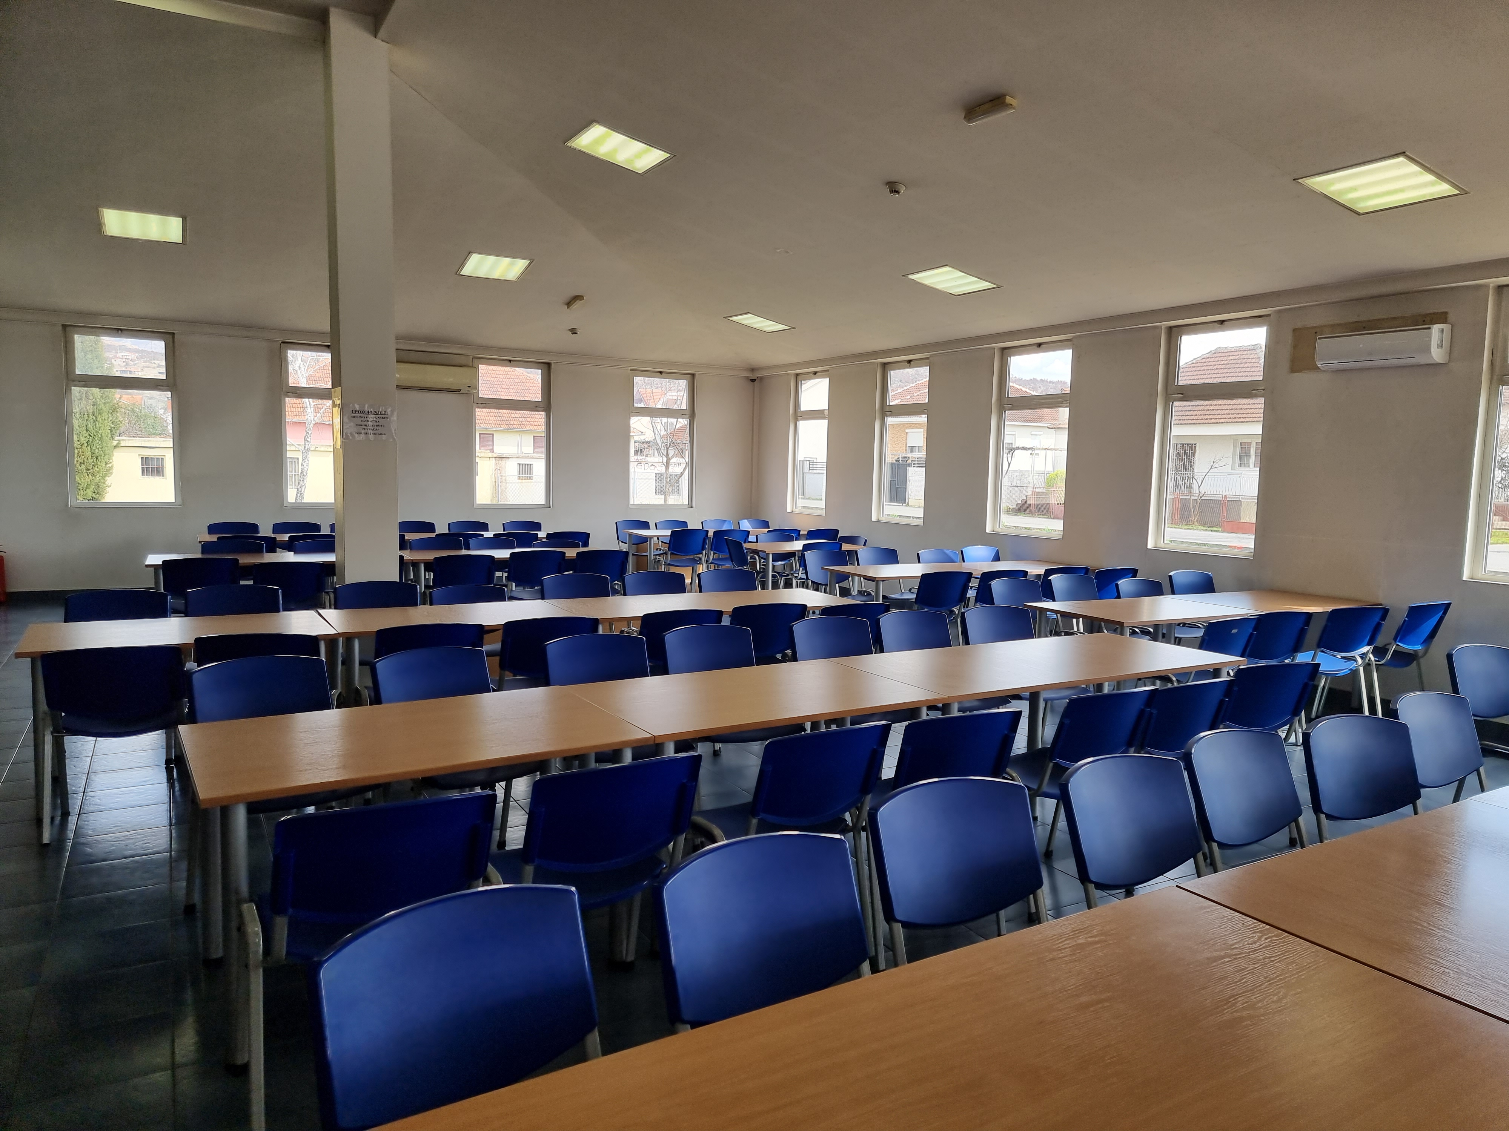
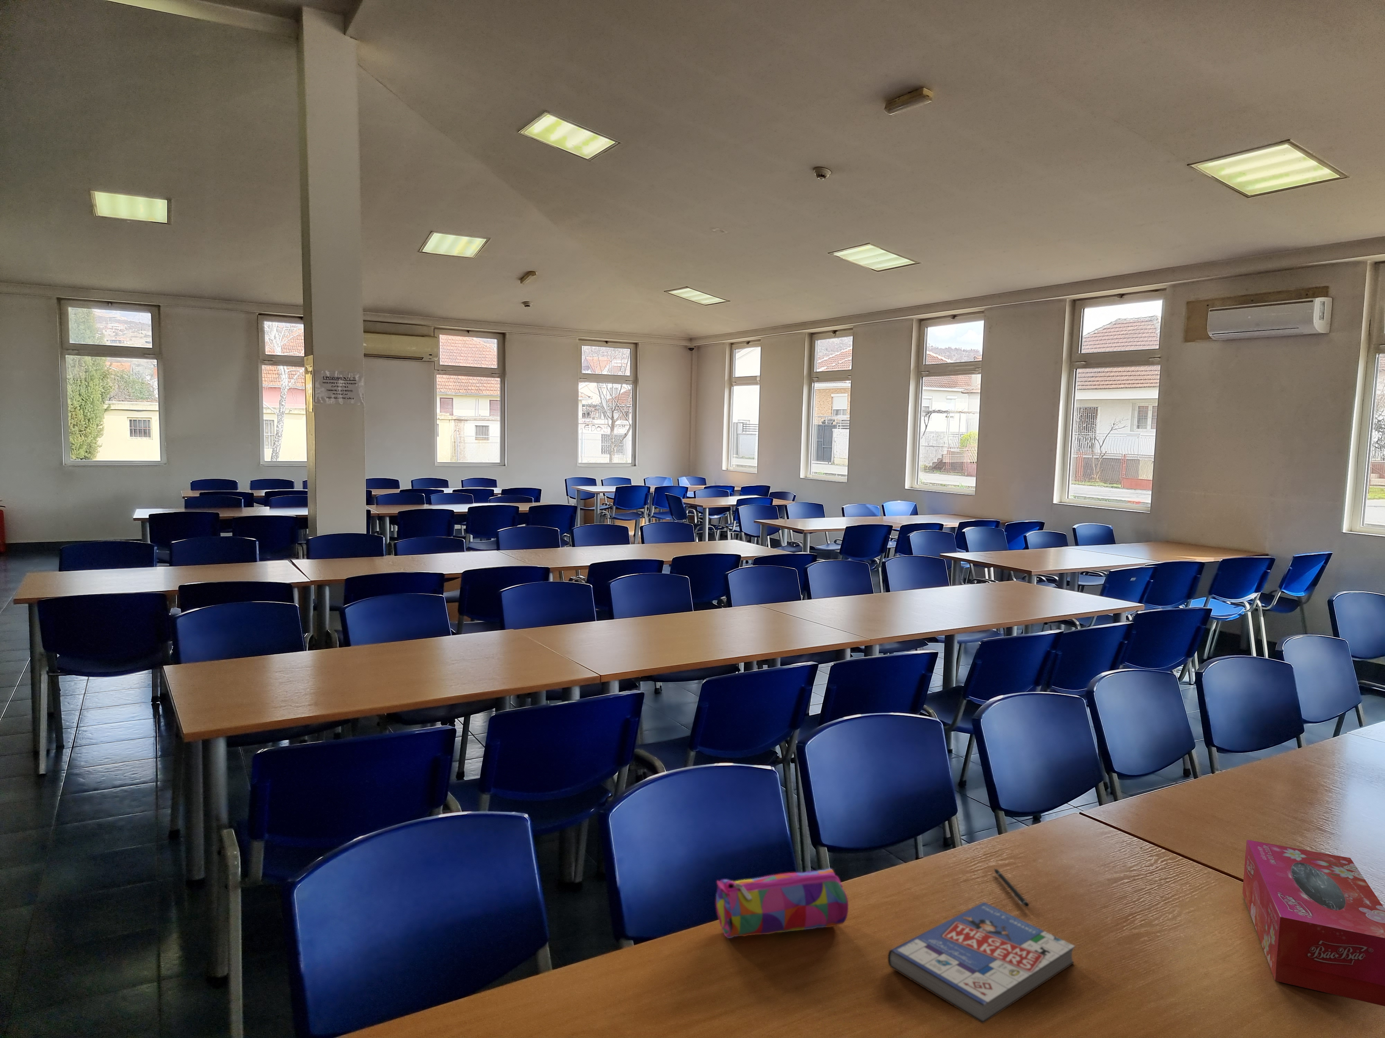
+ tissue box [1242,840,1385,1006]
+ pen [993,868,1029,907]
+ pencil case [715,868,848,939]
+ book [888,902,1075,1024]
